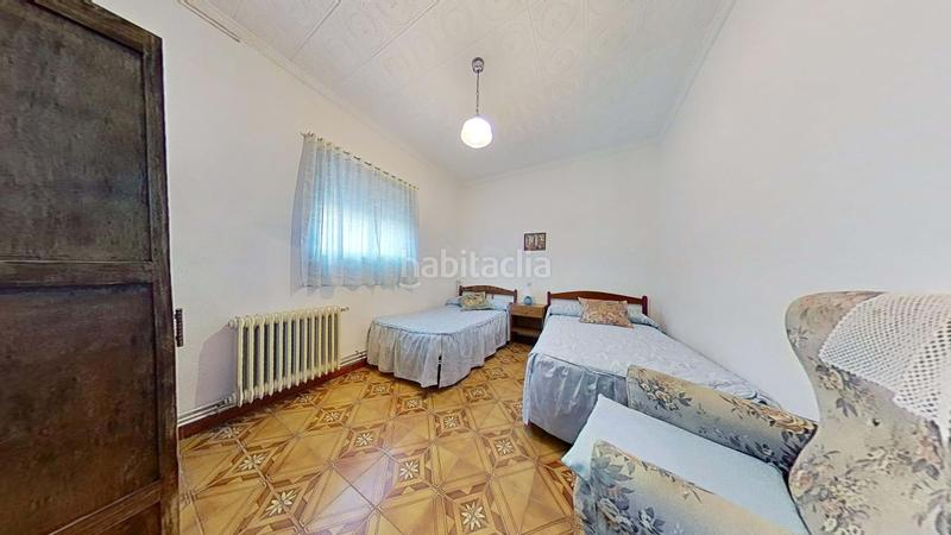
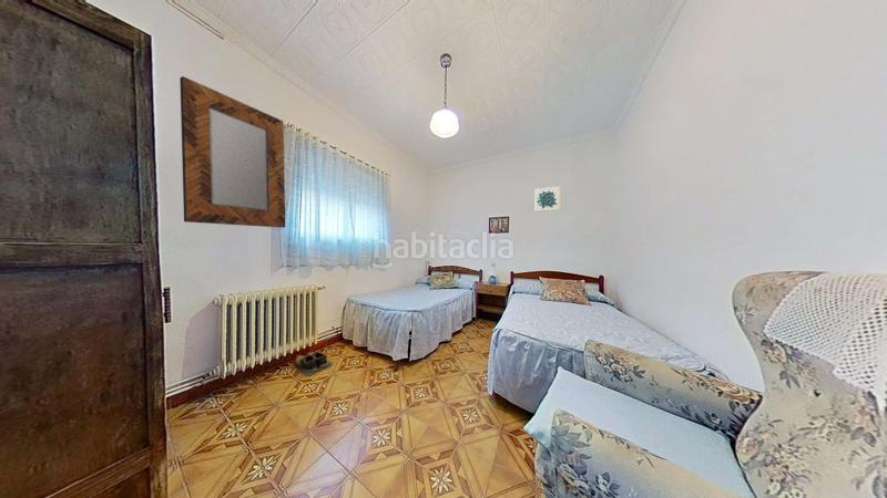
+ wall art [534,186,561,212]
+ home mirror [179,75,286,229]
+ shoes [292,351,334,377]
